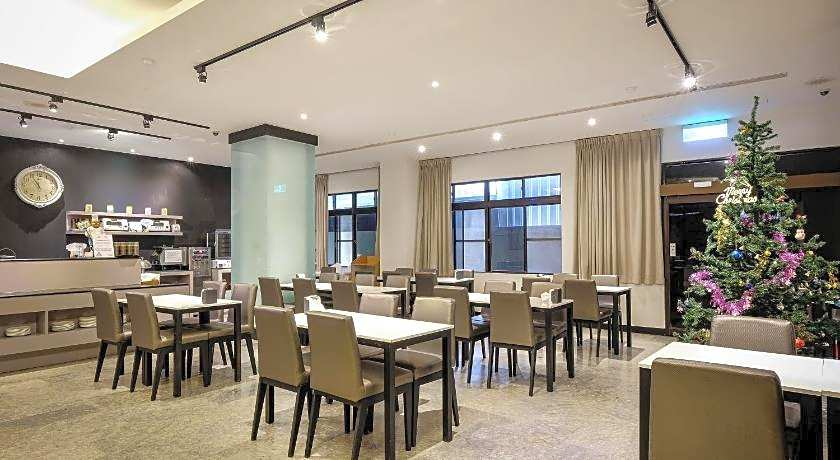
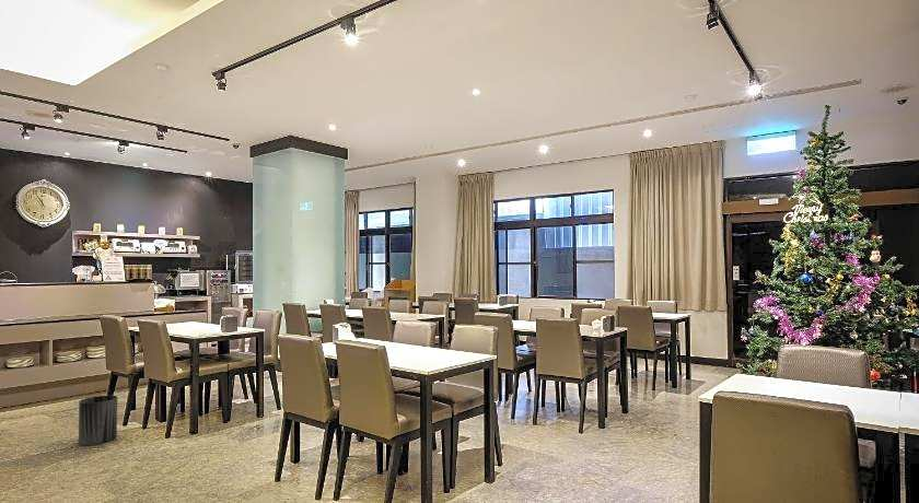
+ trash can [78,394,118,446]
